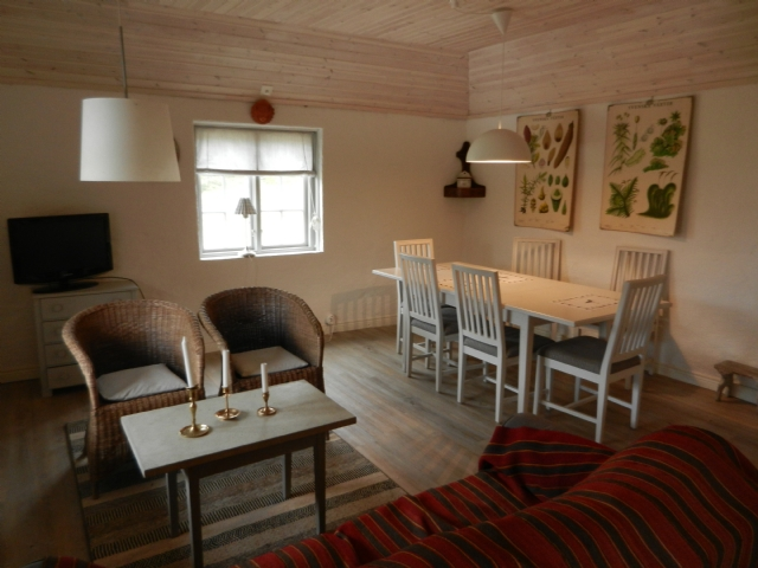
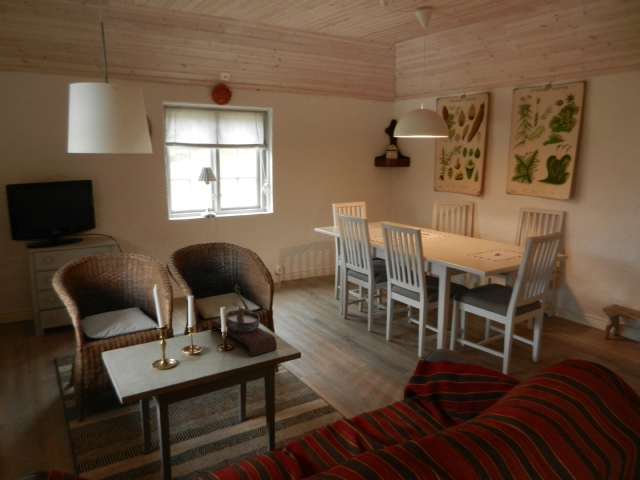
+ bonsai tree [210,282,278,357]
